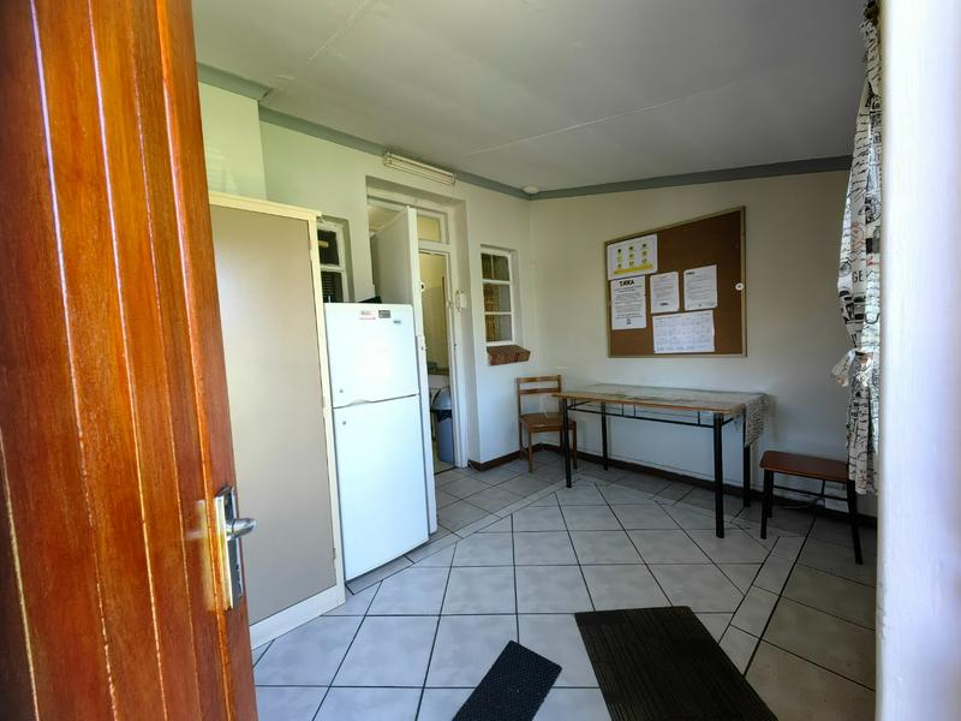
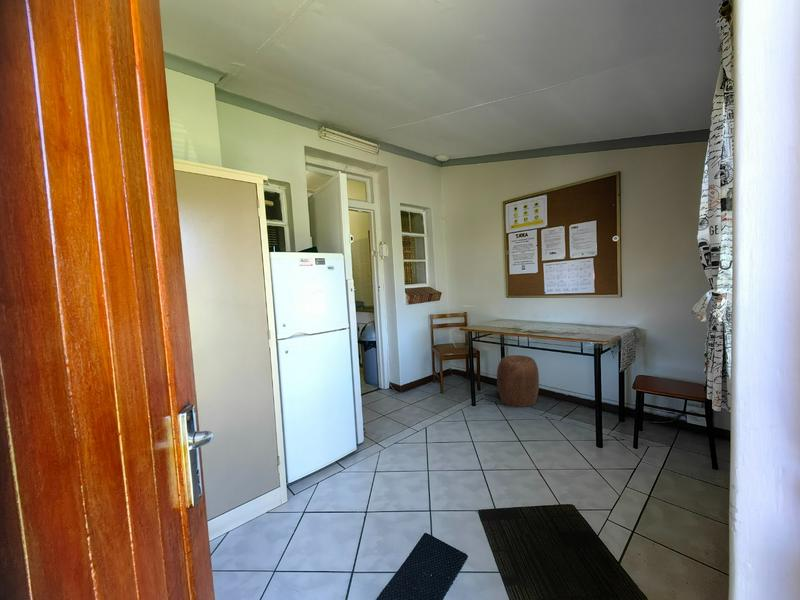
+ stool [496,354,540,408]
